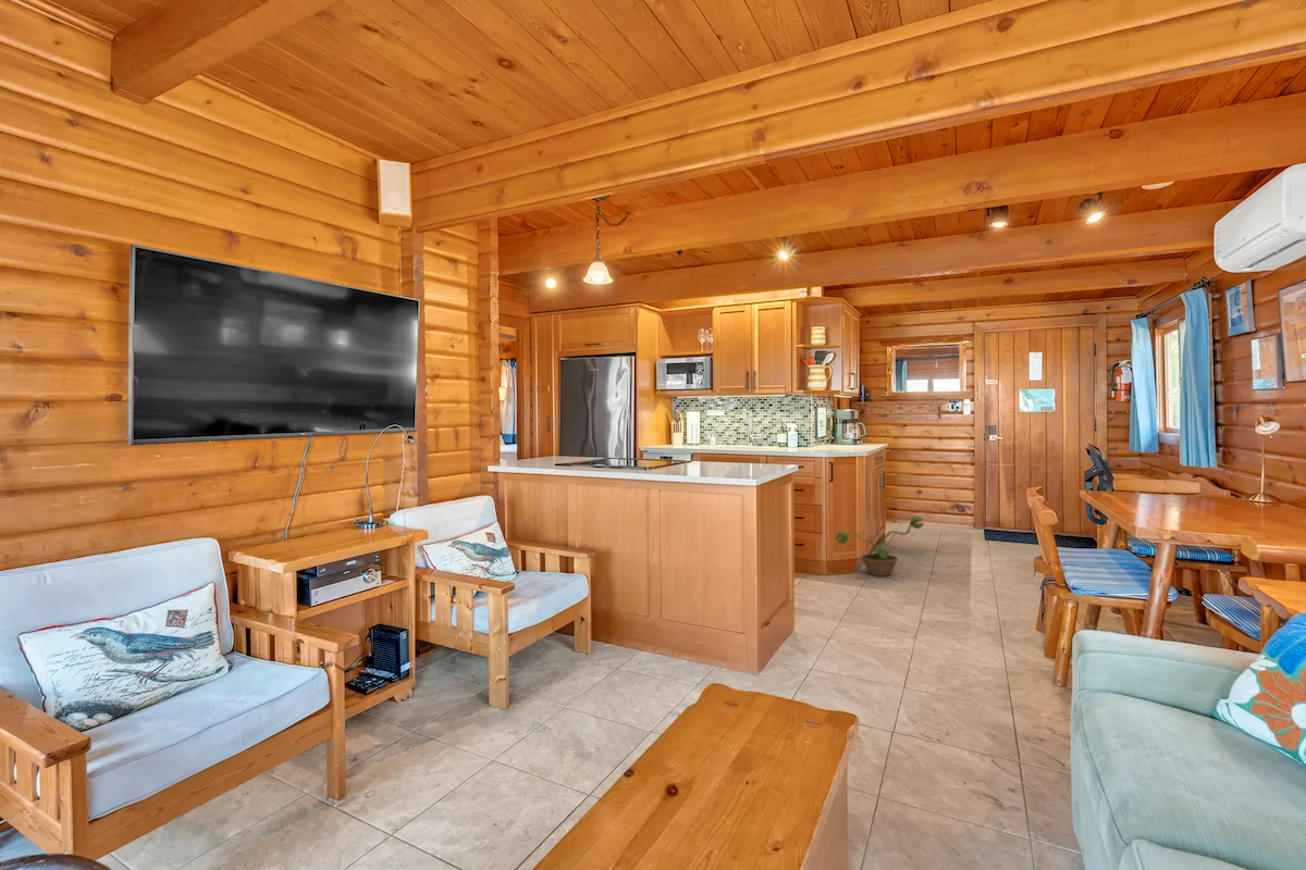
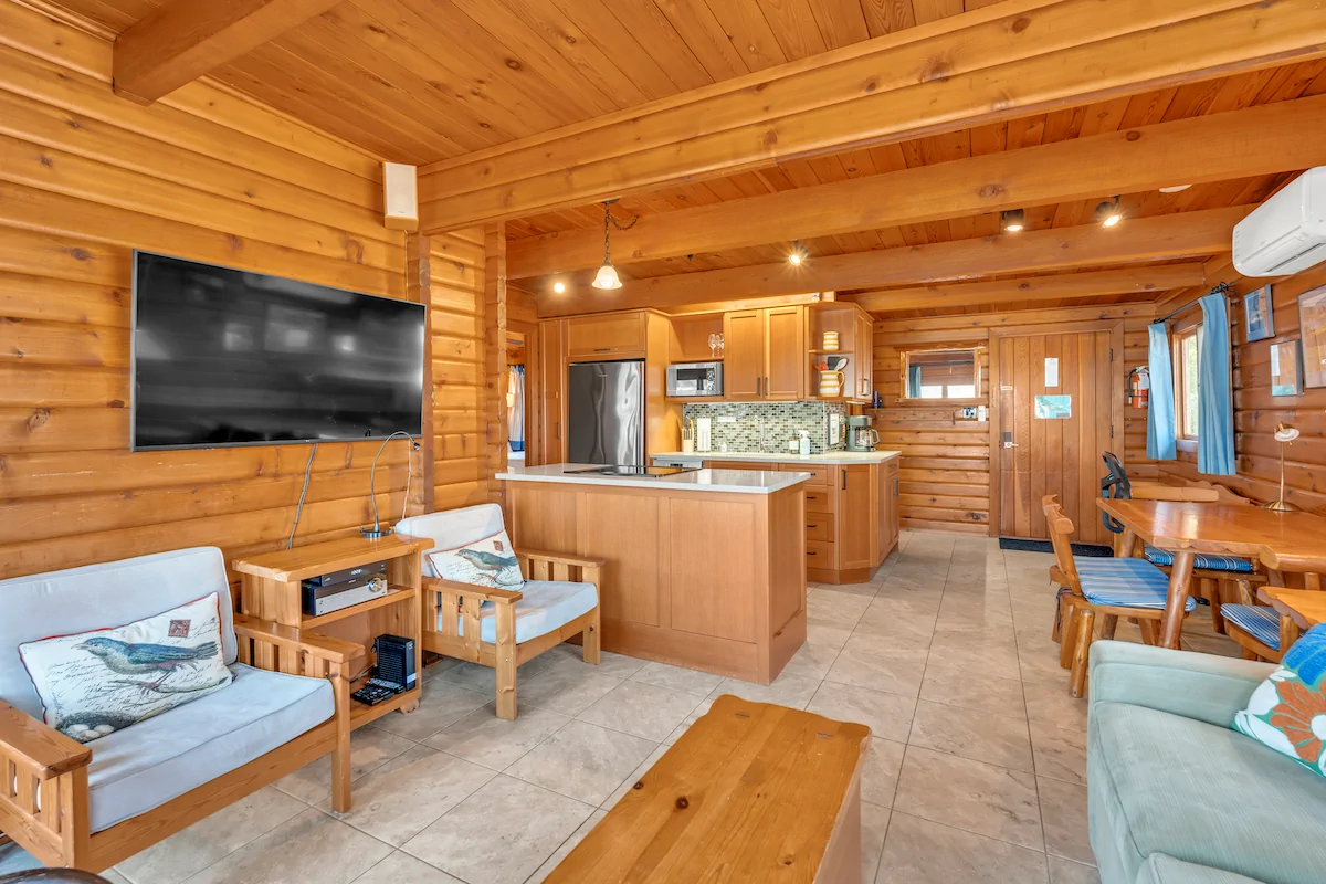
- decorative plant [835,515,925,577]
